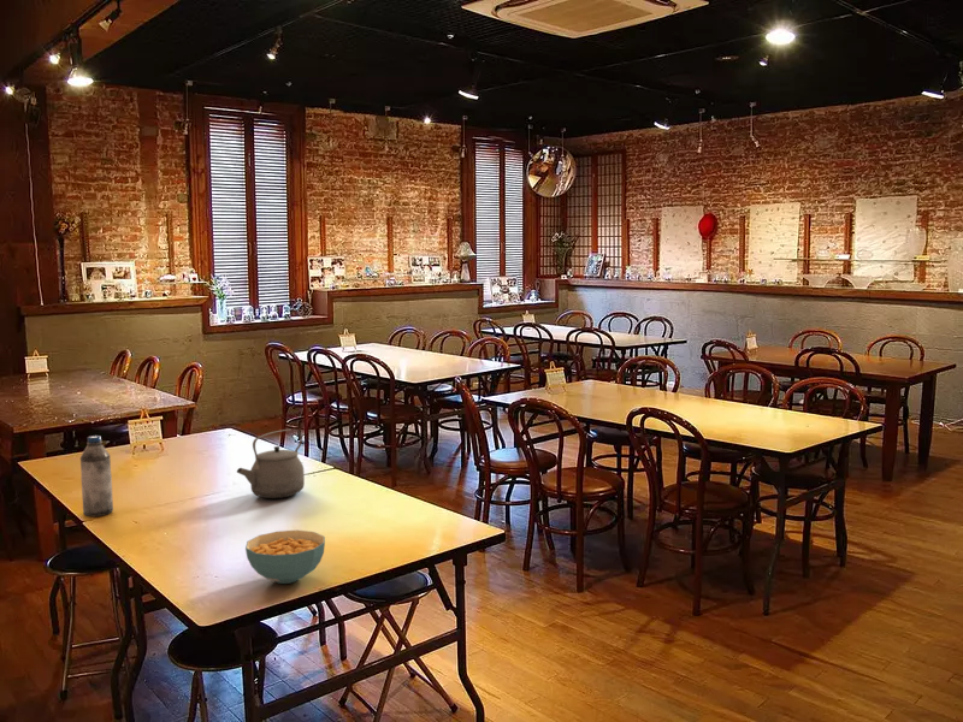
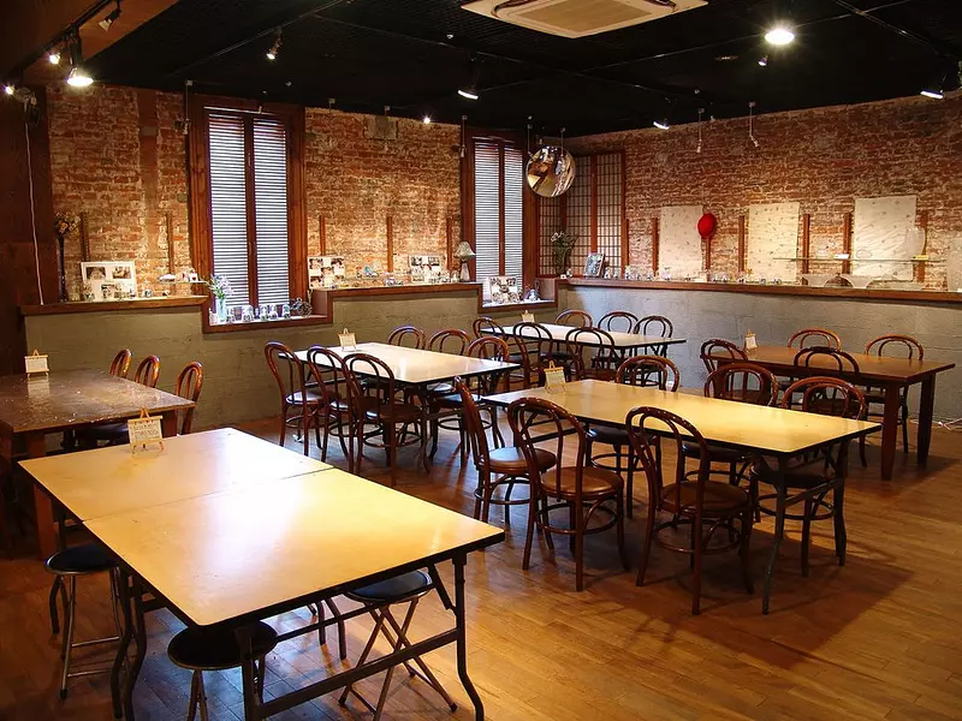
- water bottle [79,434,114,517]
- tea kettle [236,428,306,499]
- cereal bowl [244,529,326,585]
